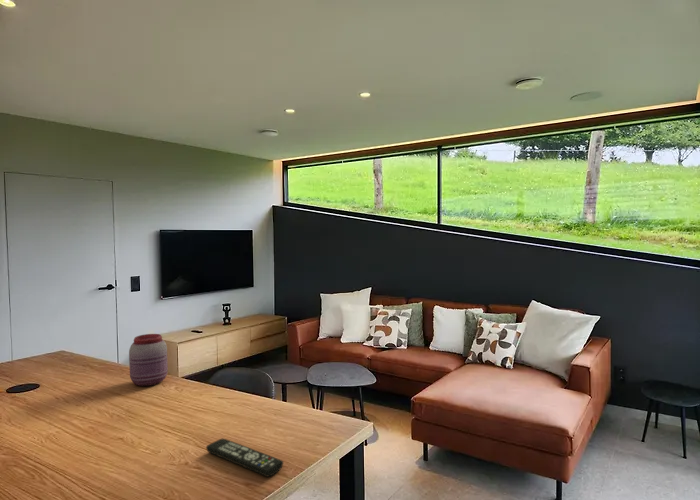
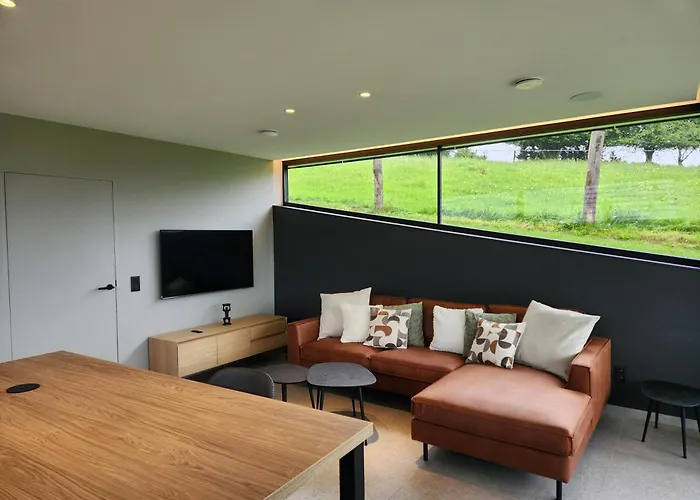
- remote control [205,437,284,478]
- jar [128,333,169,387]
